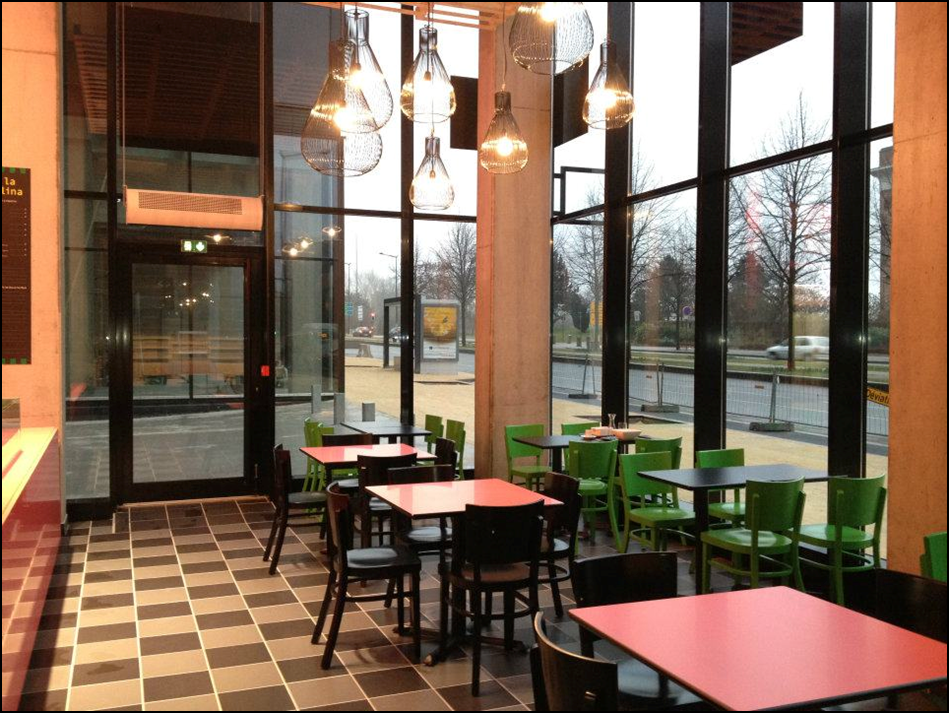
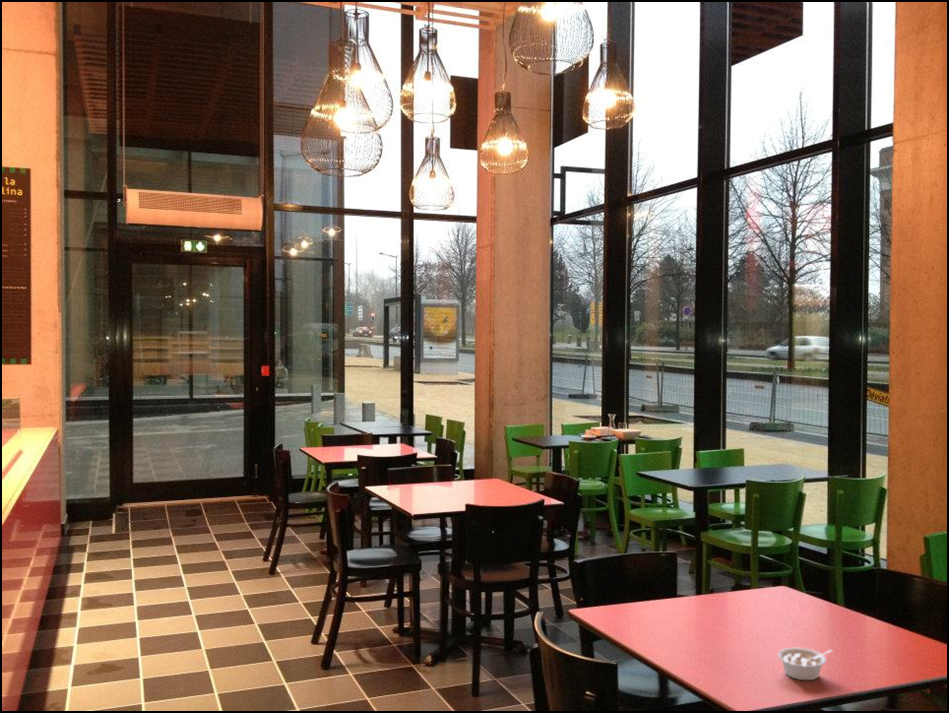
+ legume [777,647,833,681]
